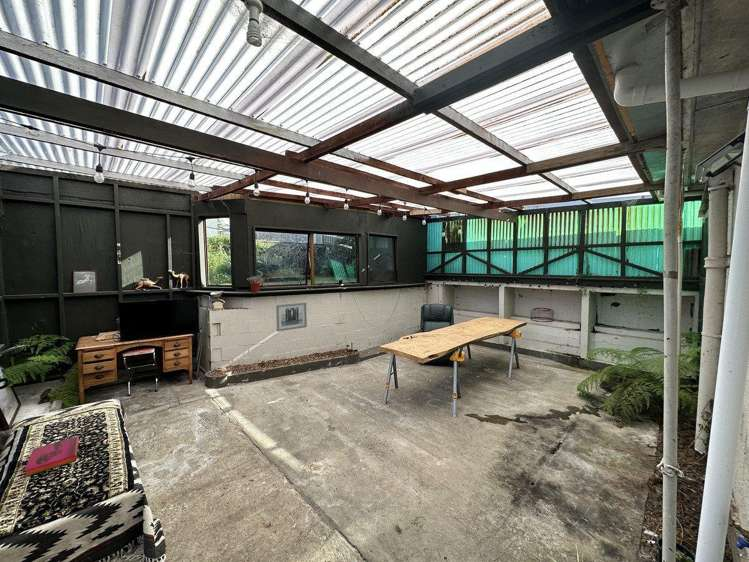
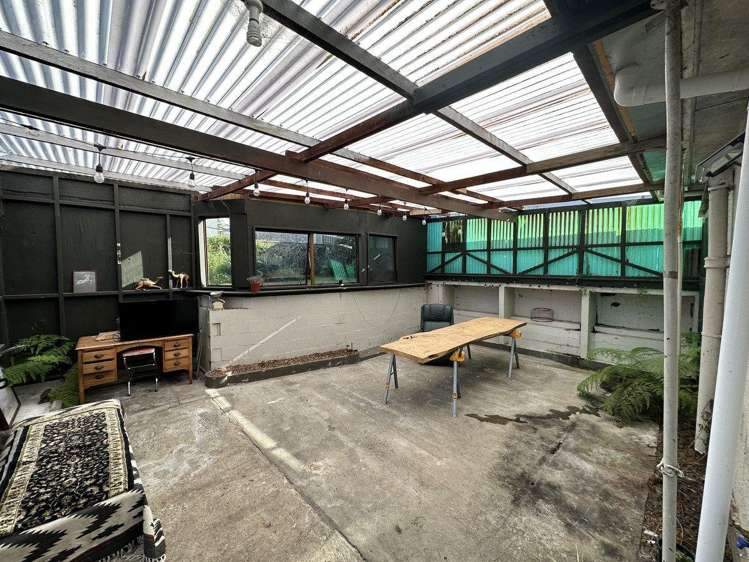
- wall art [275,302,308,332]
- hardback book [24,435,80,478]
